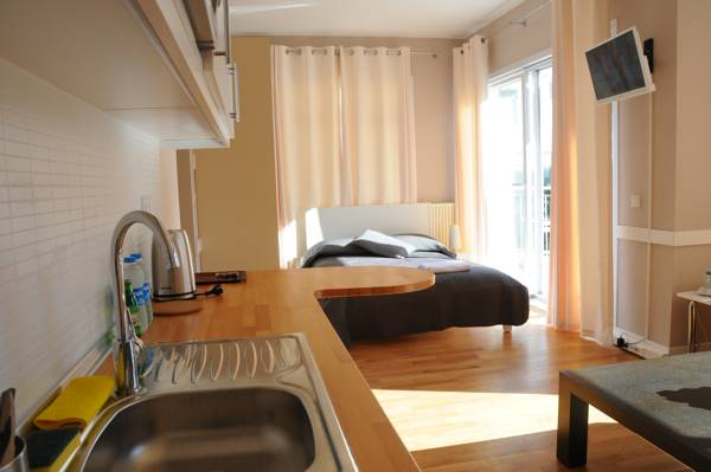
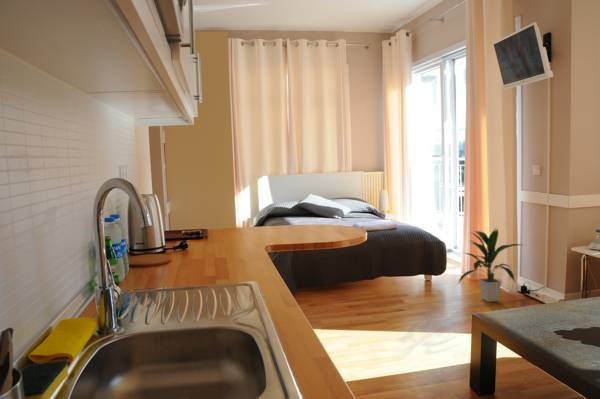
+ indoor plant [457,227,522,303]
